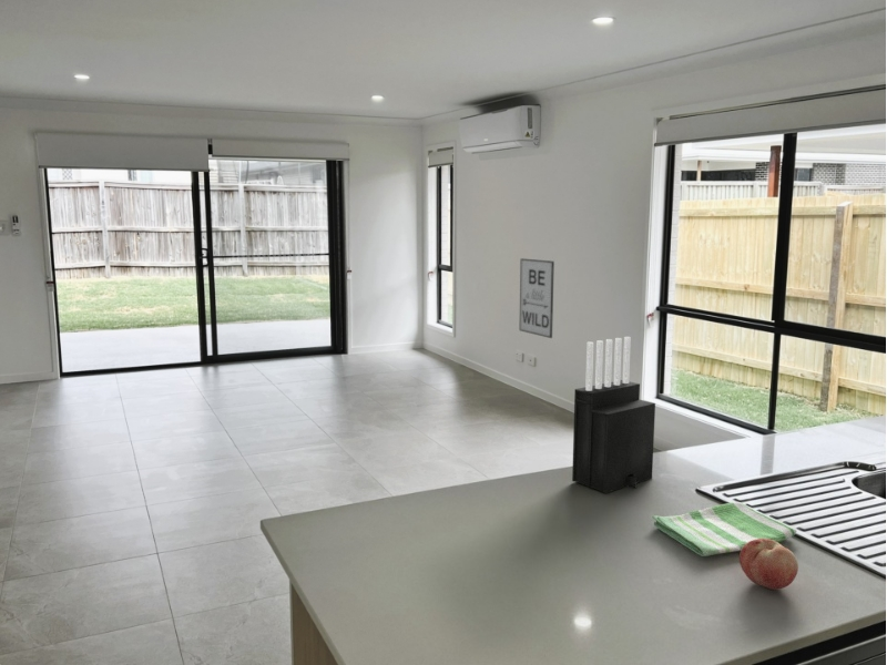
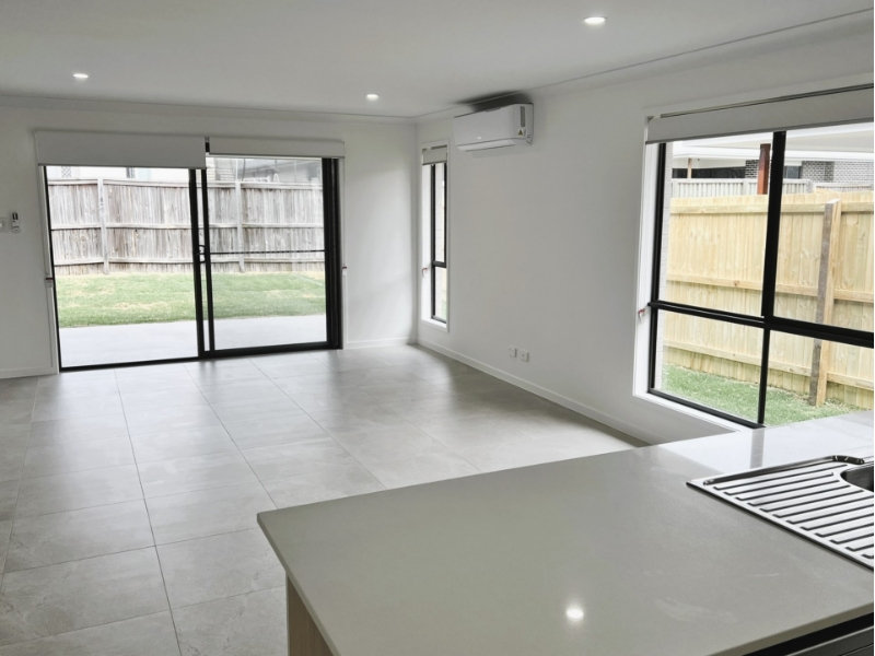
- wall art [518,257,555,339]
- dish towel [651,501,797,557]
- fruit [738,539,799,591]
- knife block [571,336,656,494]
